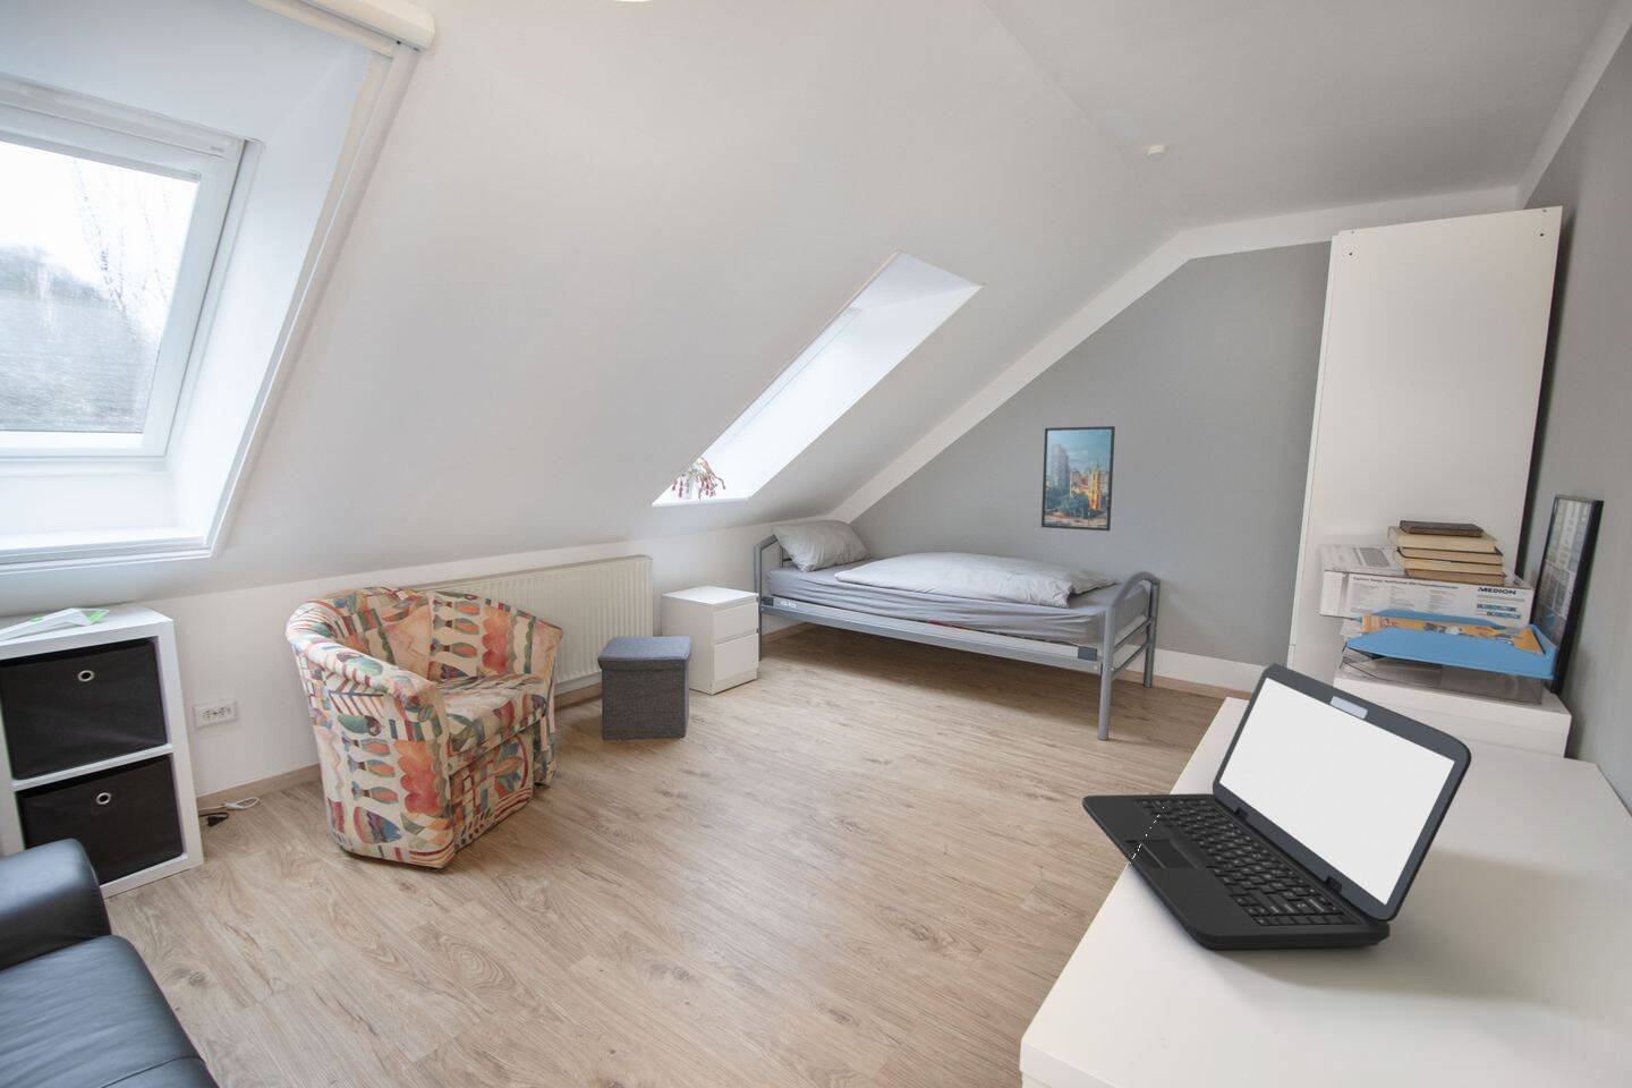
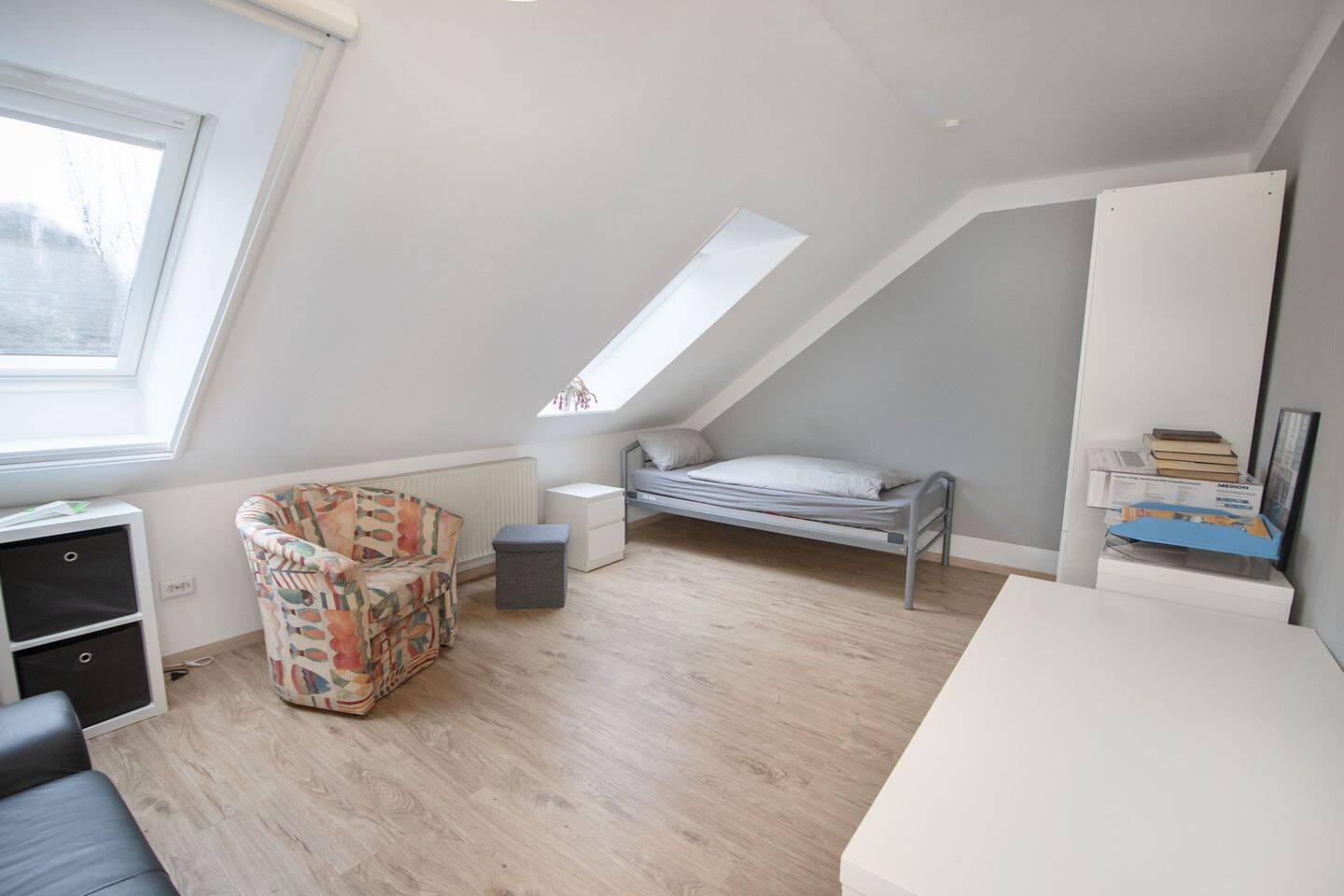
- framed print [1041,425,1116,532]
- laptop [1081,662,1472,951]
